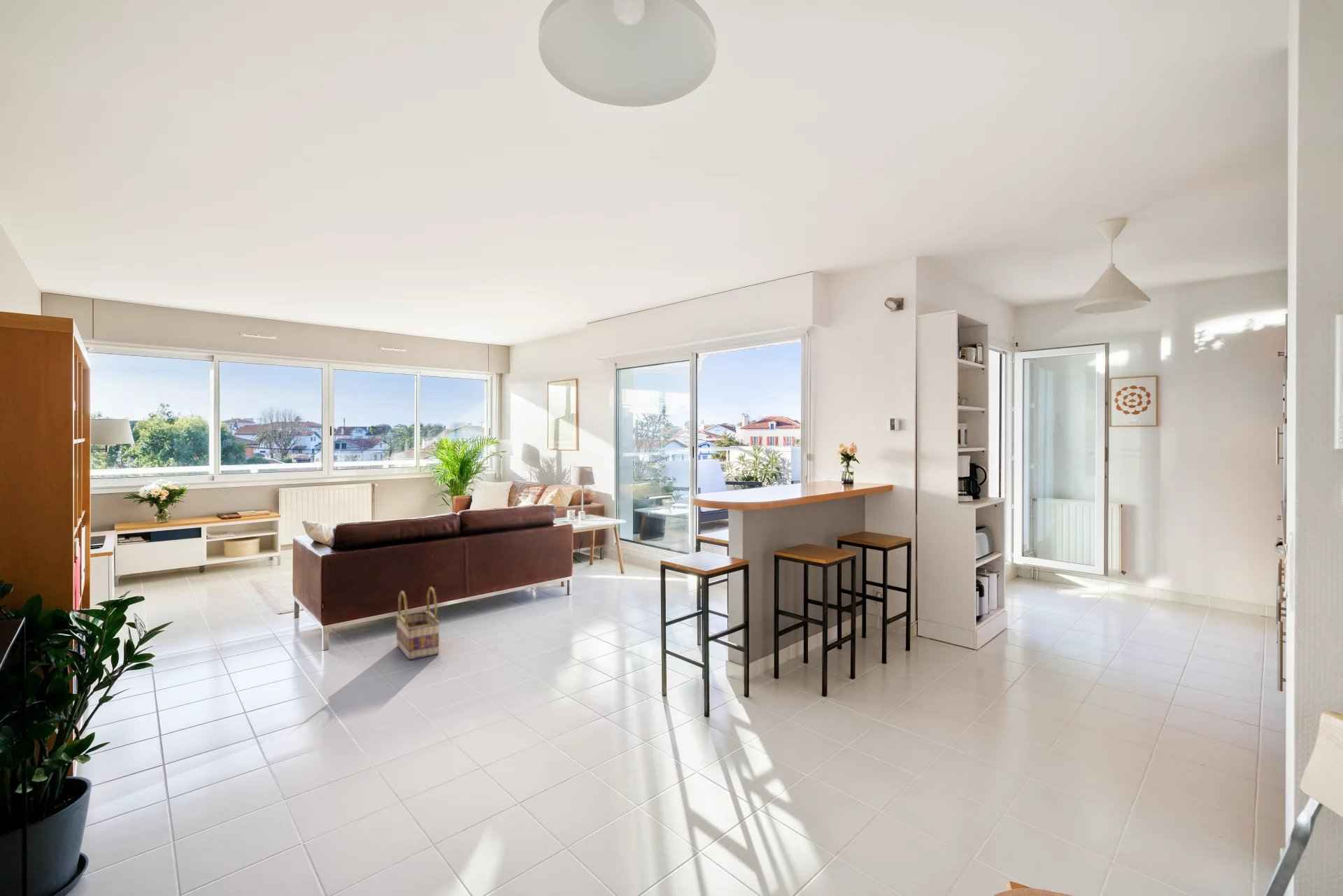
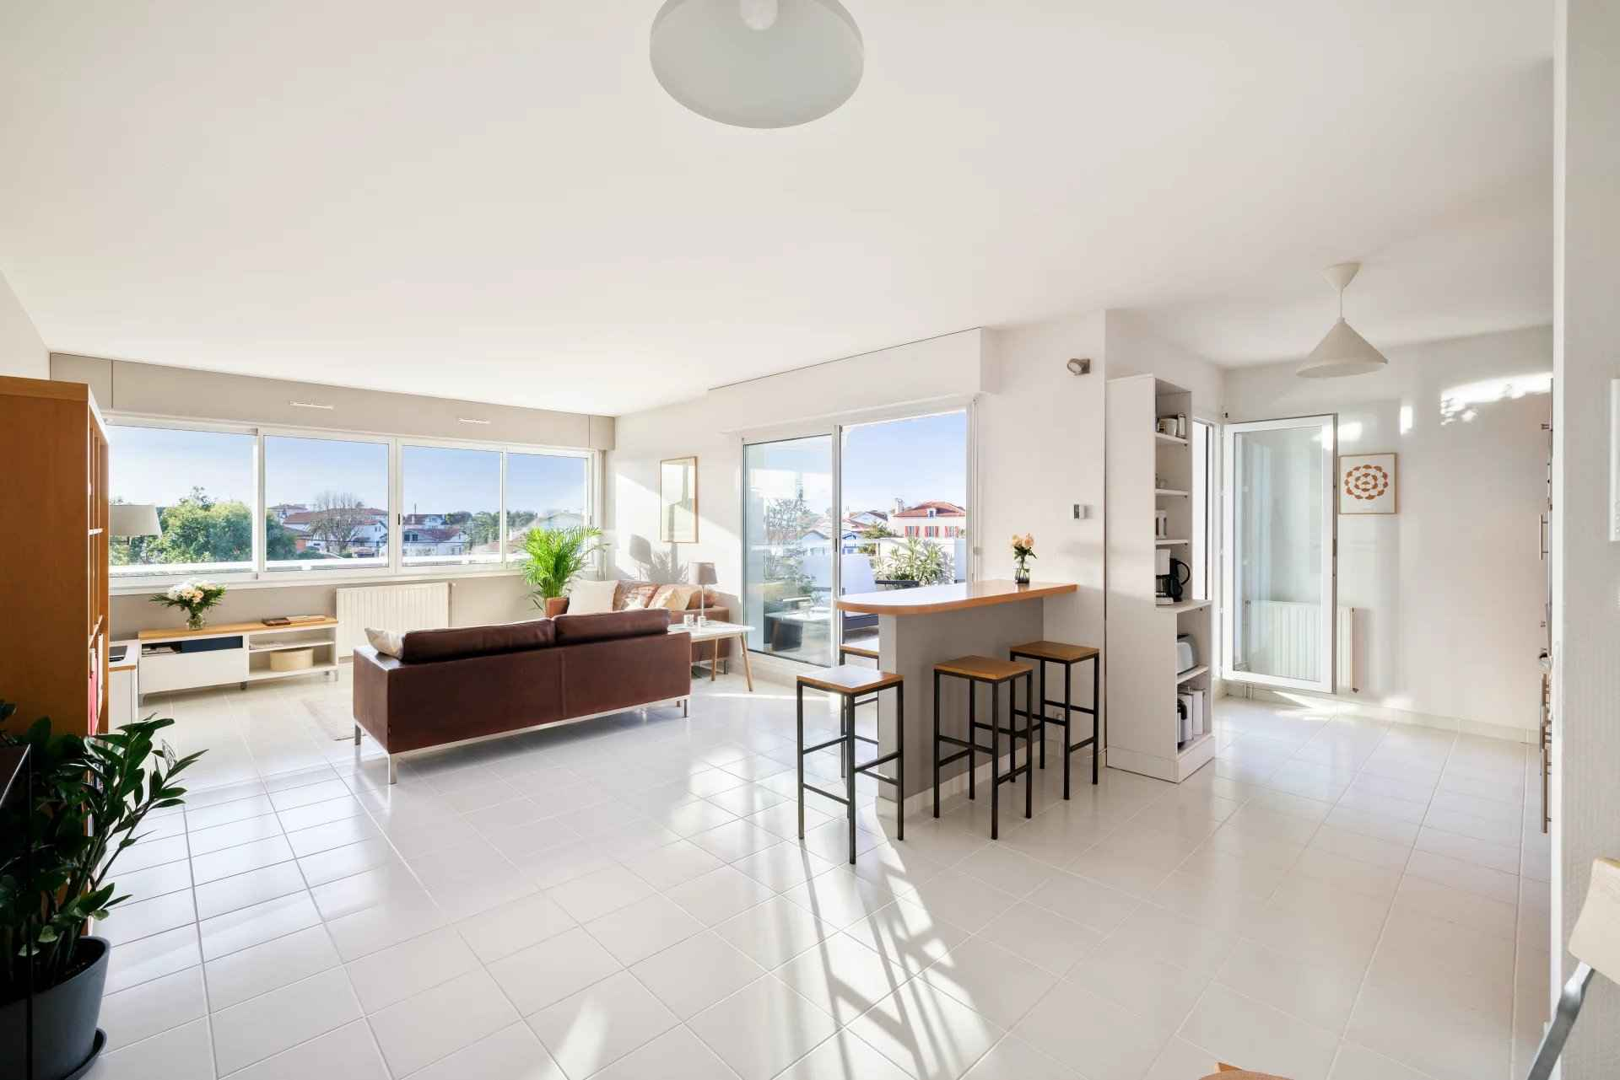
- basket [395,586,441,660]
